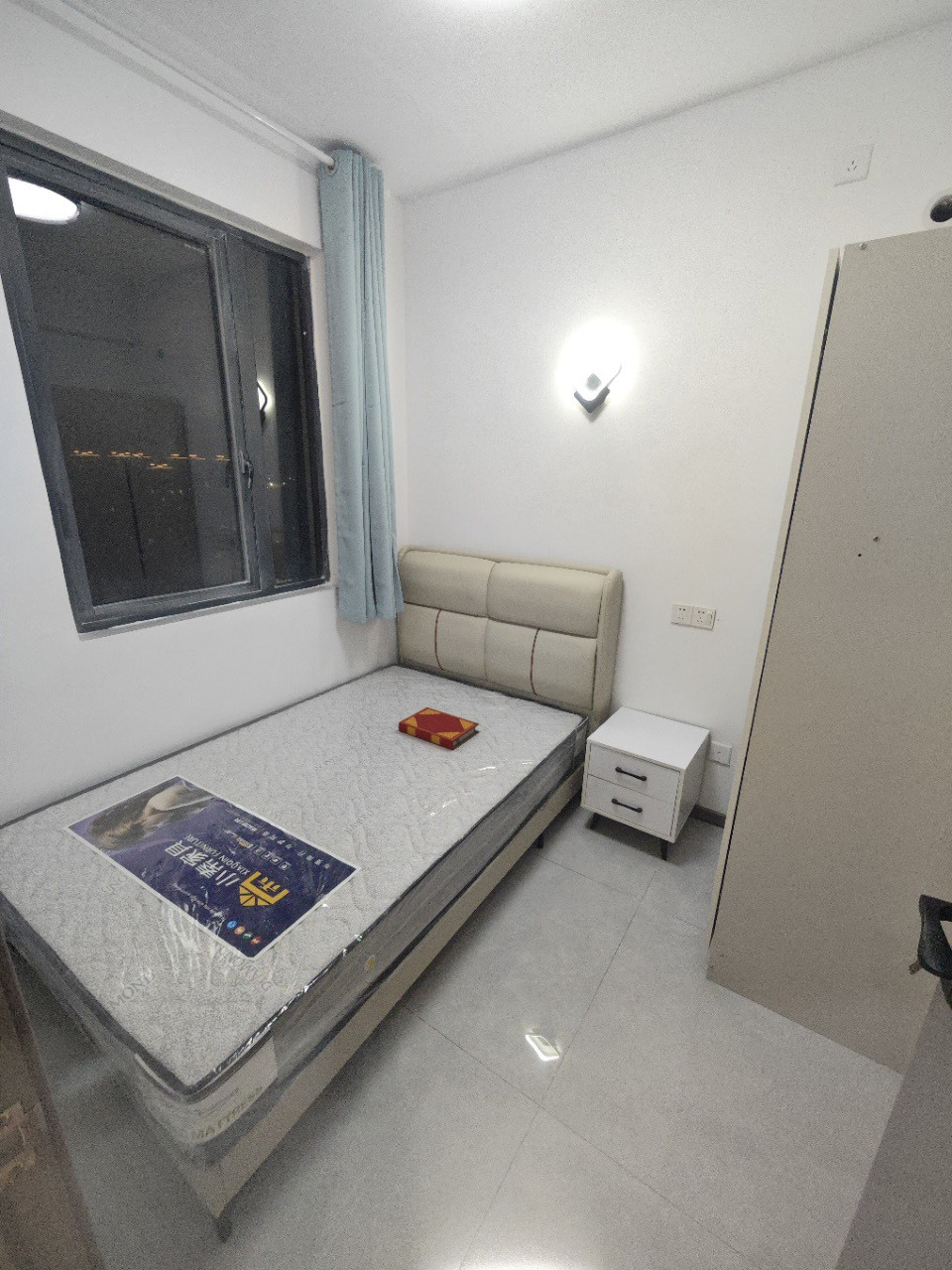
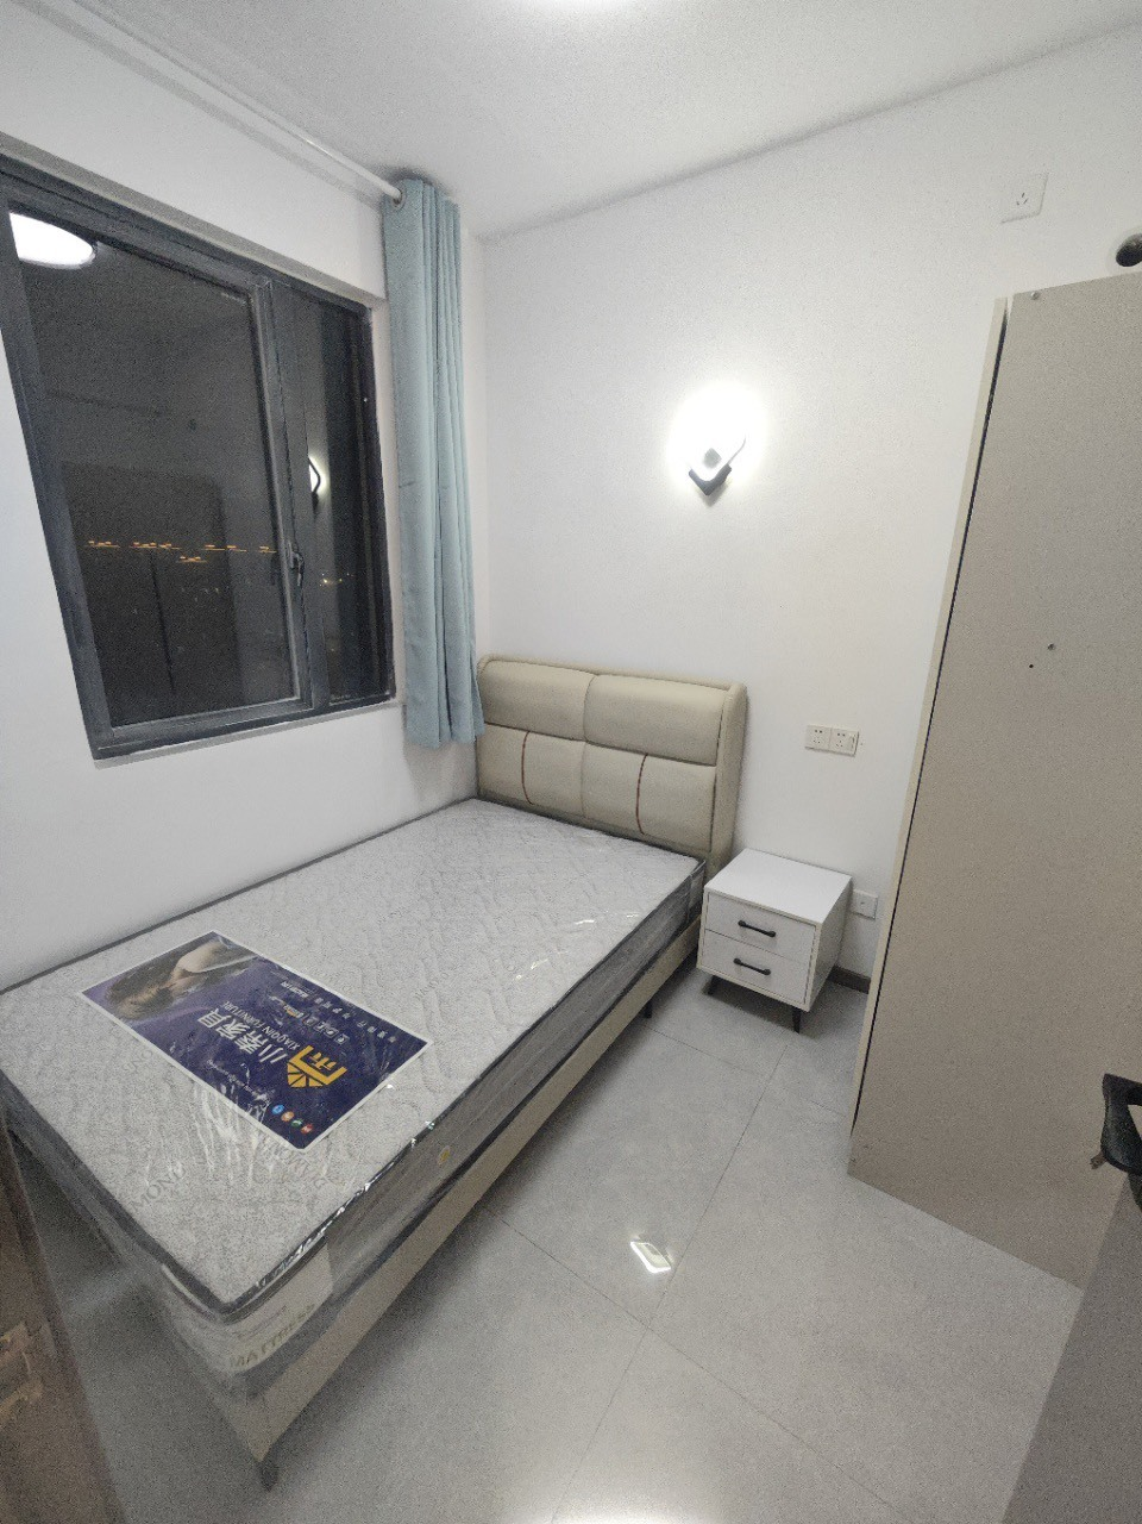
- hardback book [398,706,480,751]
